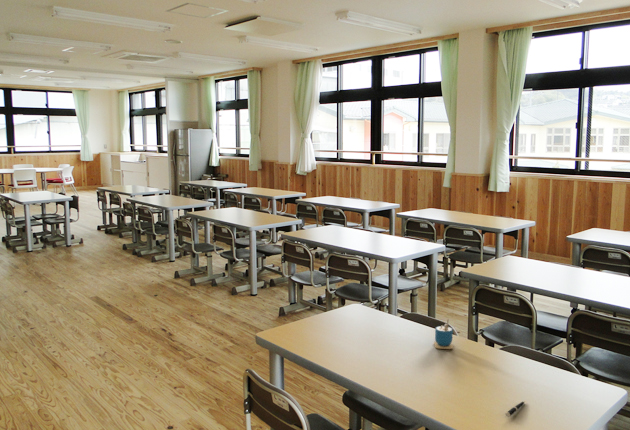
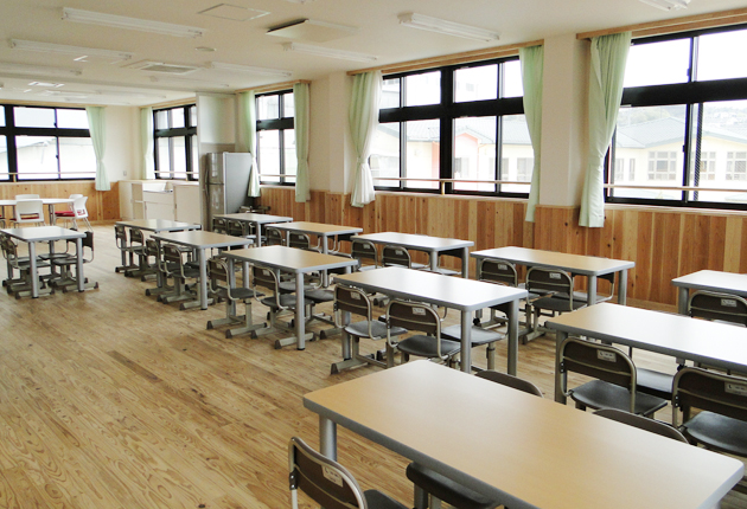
- pen [505,400,526,418]
- cup [433,318,454,350]
